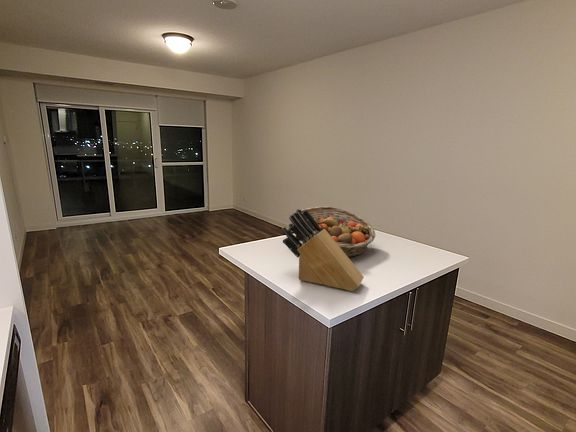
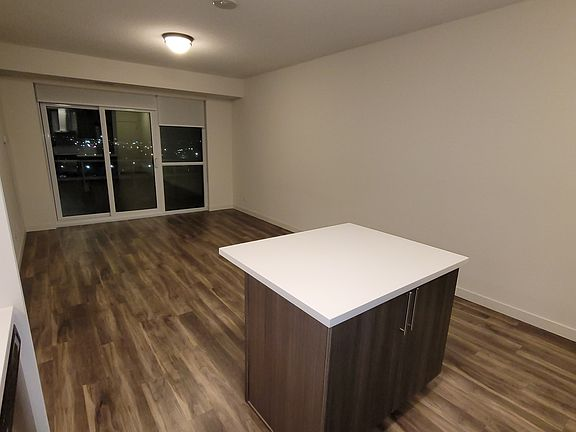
- fruit basket [301,206,376,259]
- knife block [281,208,365,292]
